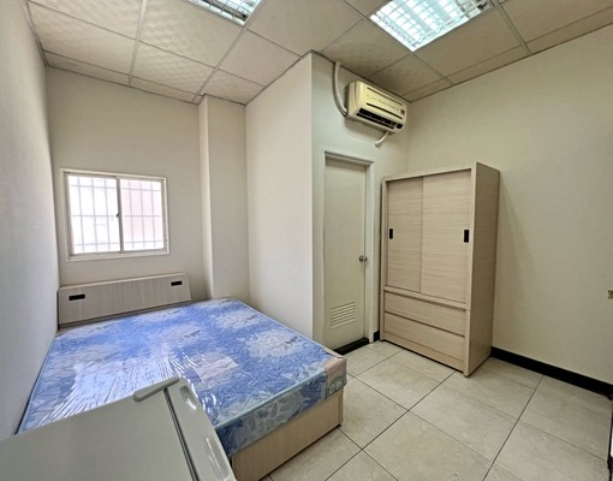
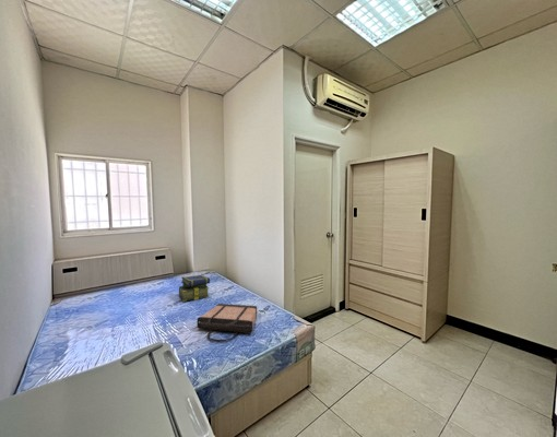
+ shopping bag [197,303,258,343]
+ stack of books [178,274,211,303]
